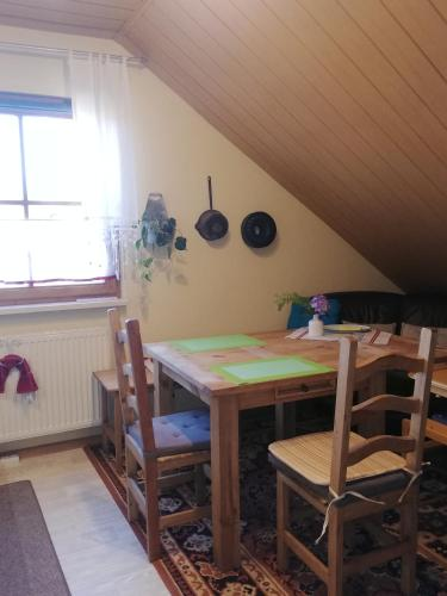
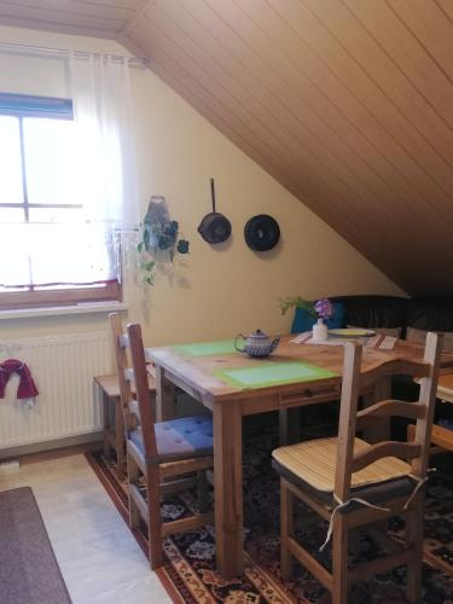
+ teapot [233,327,283,359]
